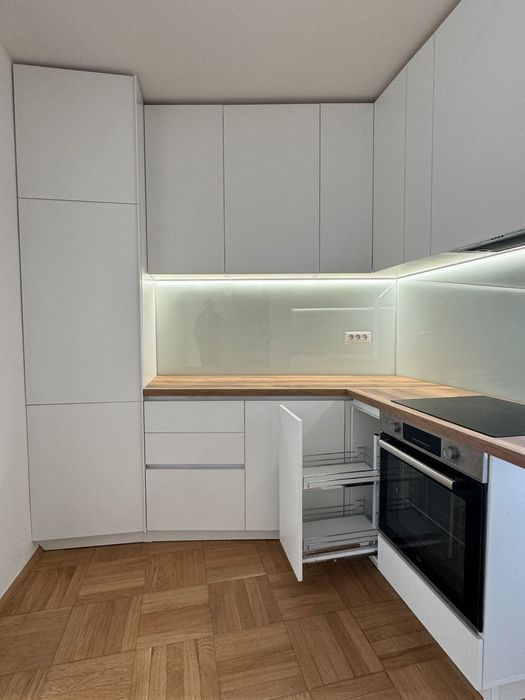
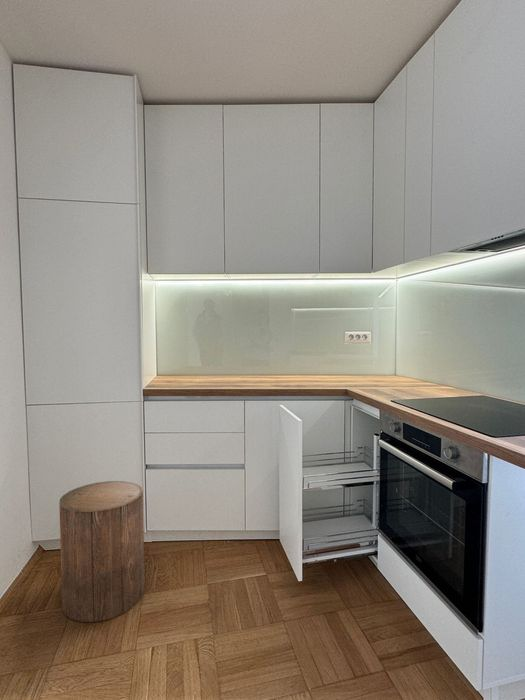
+ stool [58,480,145,623]
